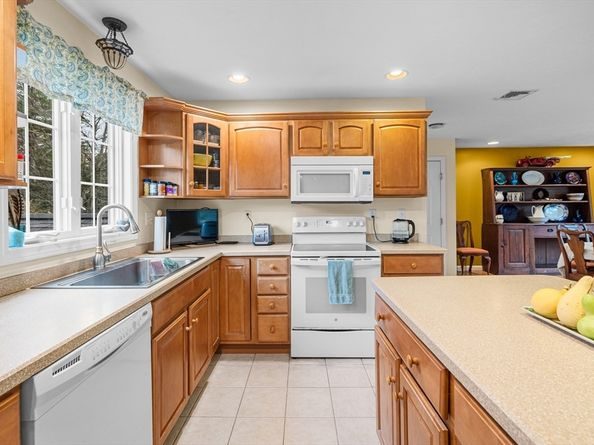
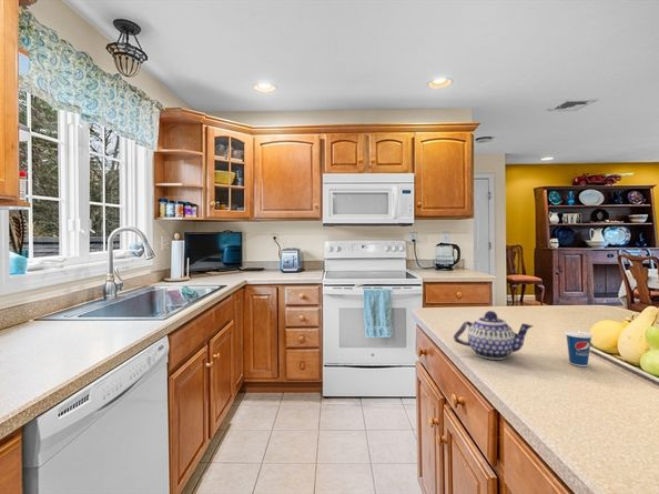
+ cup [564,314,594,367]
+ teapot [453,310,535,361]
